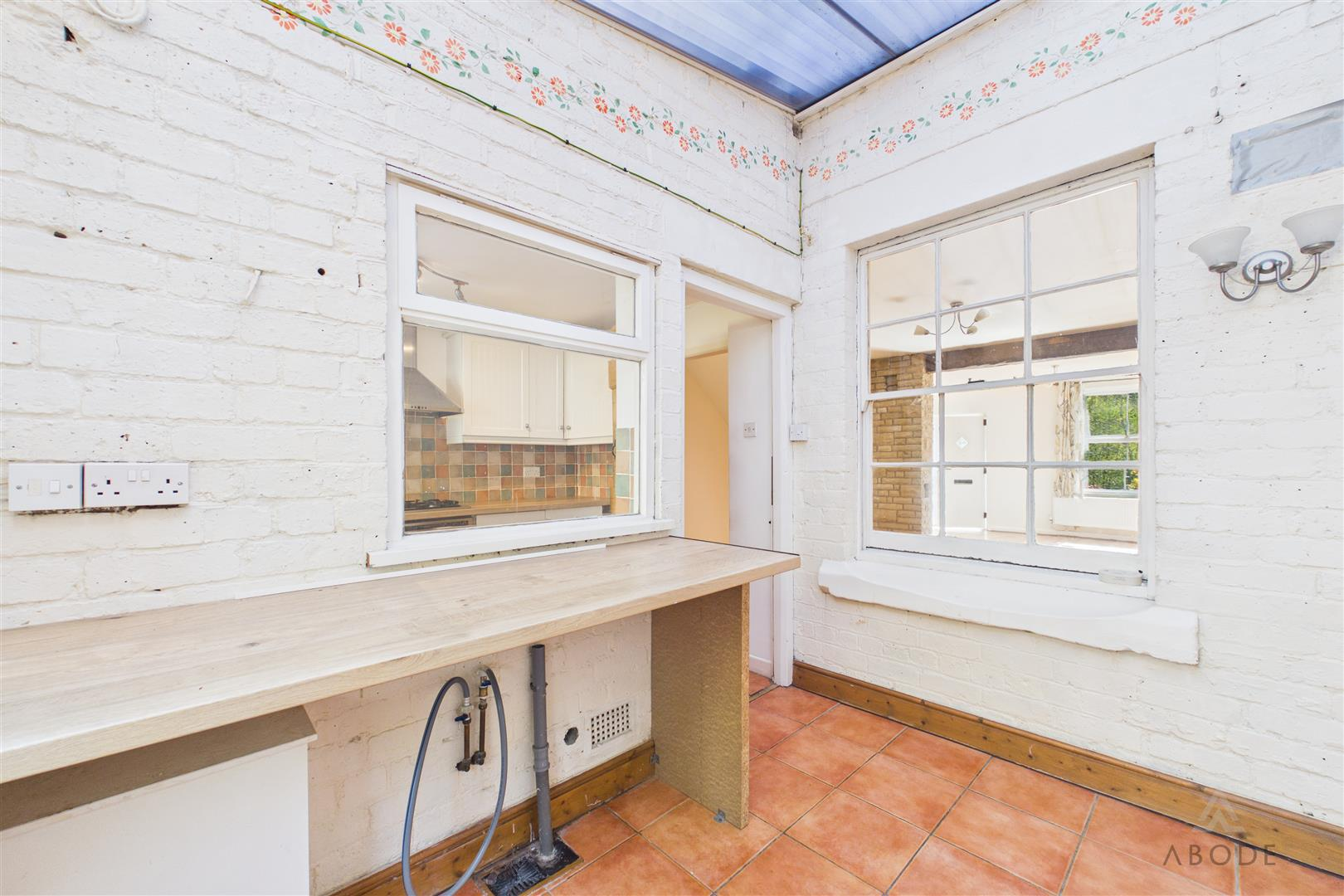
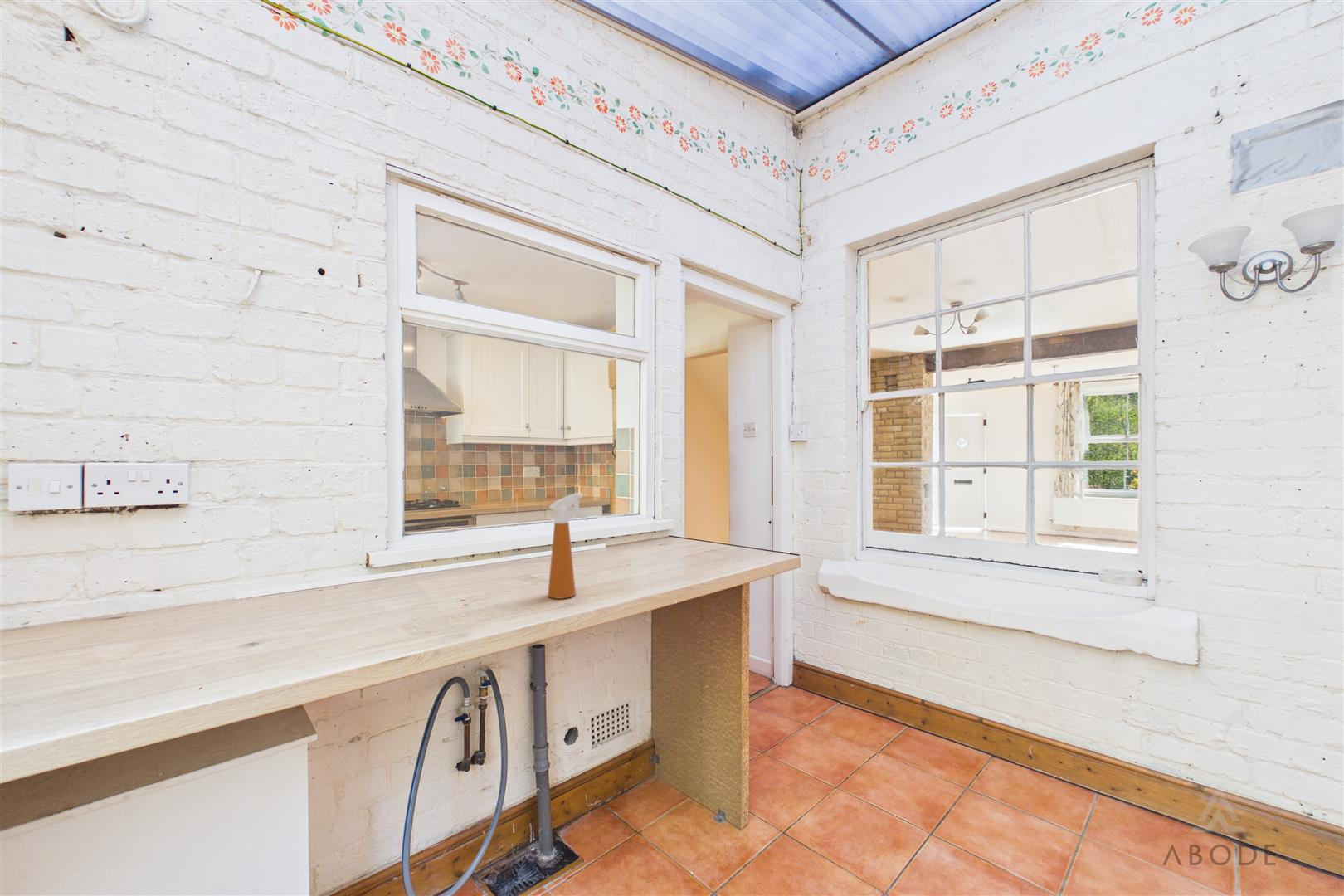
+ spray bottle [547,492,589,600]
